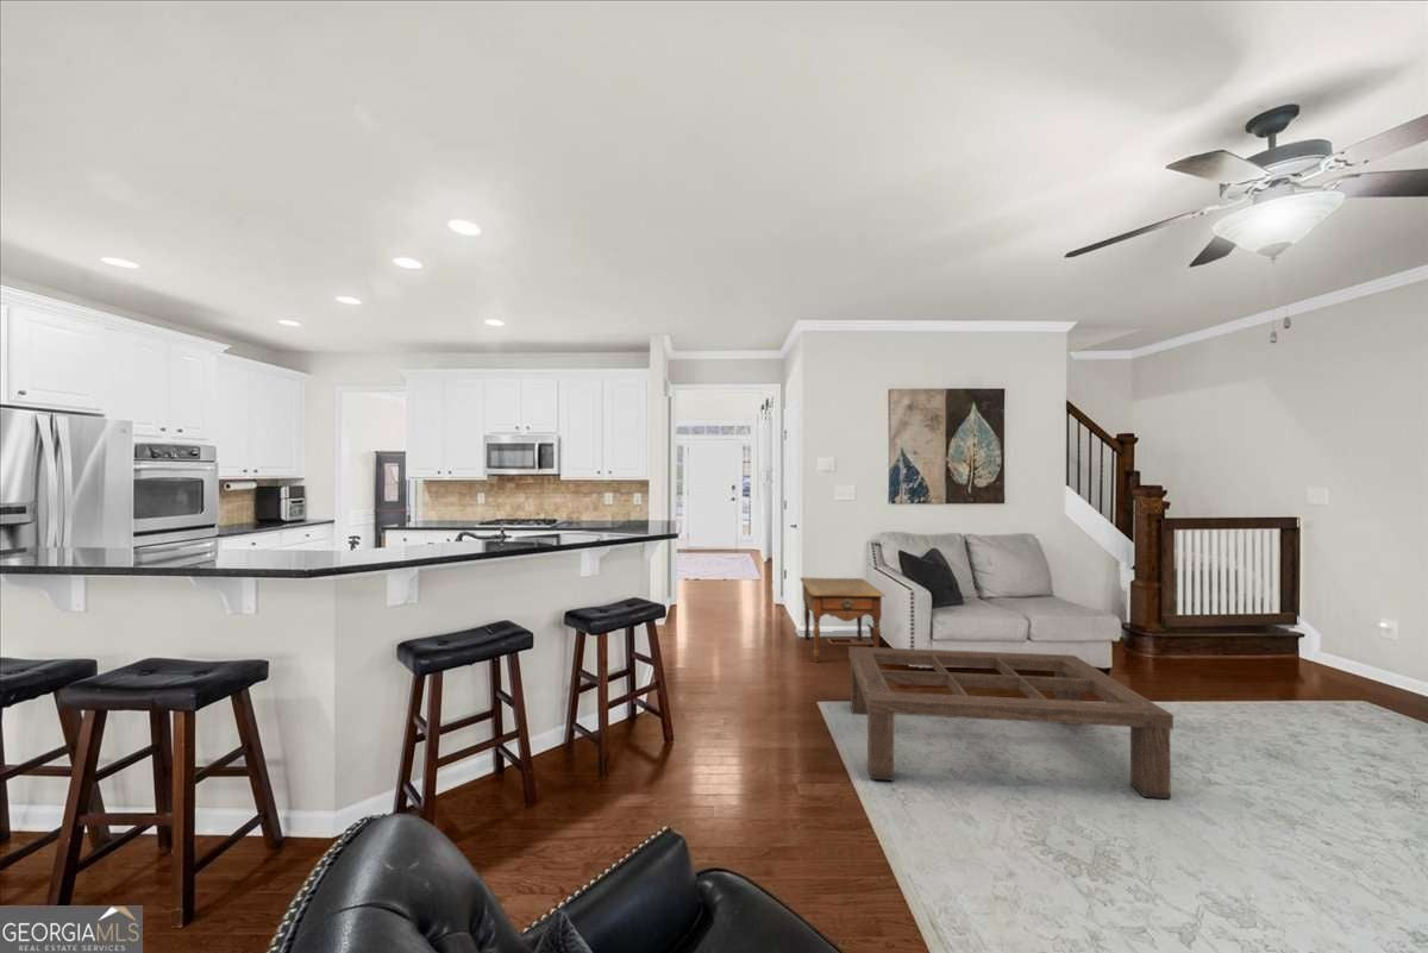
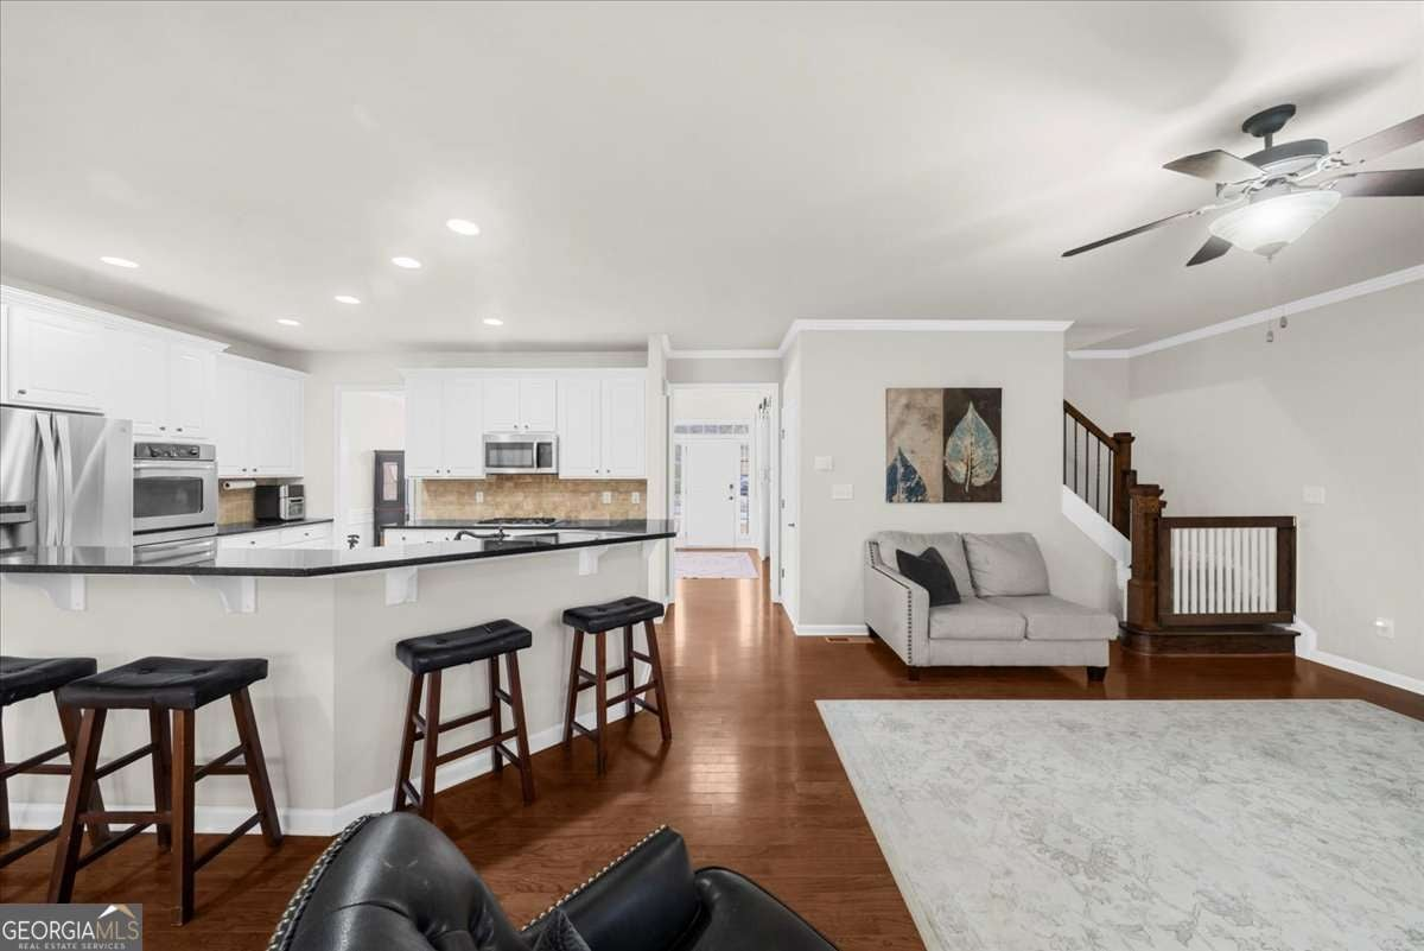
- side table [798,576,887,663]
- coffee table [847,645,1175,800]
